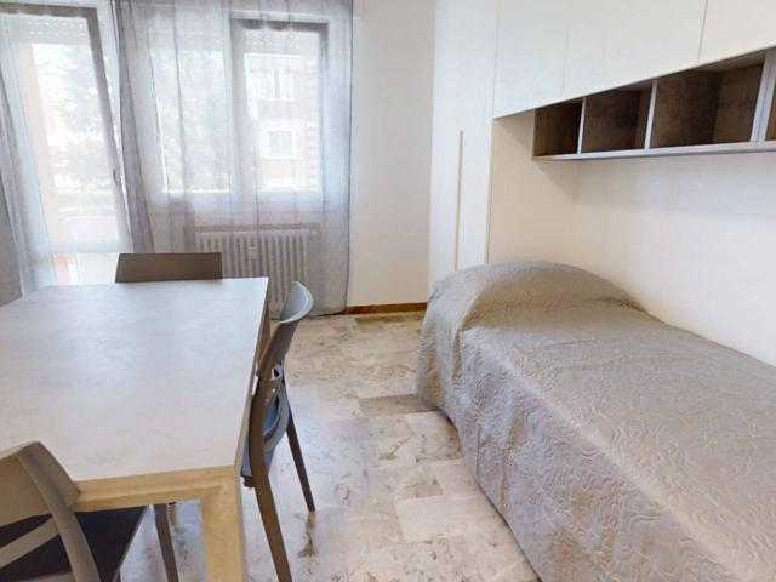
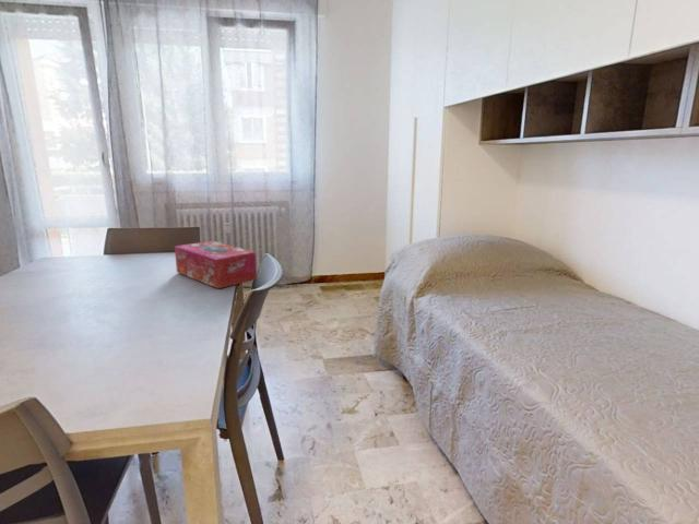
+ tissue box [174,240,258,289]
